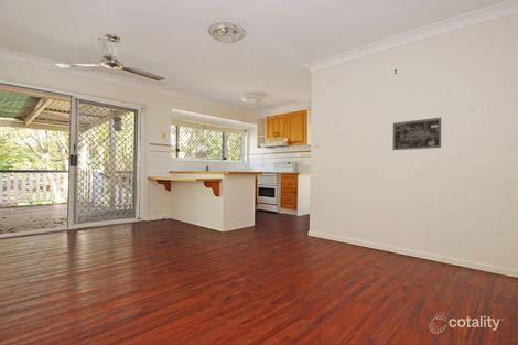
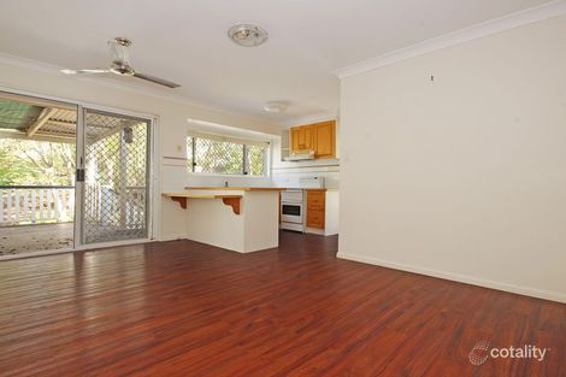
- wall art [392,117,442,151]
